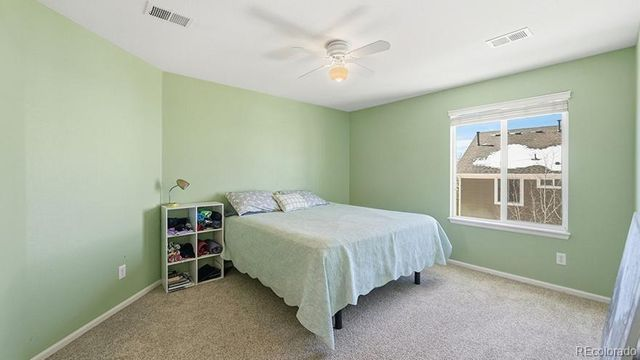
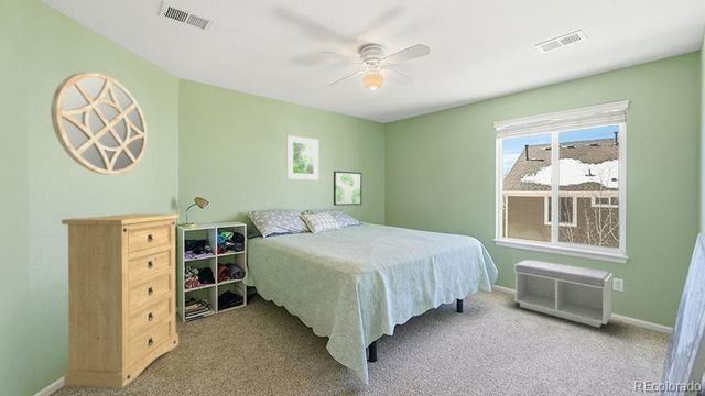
+ home mirror [50,72,149,176]
+ dresser [61,213,181,389]
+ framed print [286,134,319,180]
+ wall art [333,170,362,207]
+ bench [513,258,614,329]
